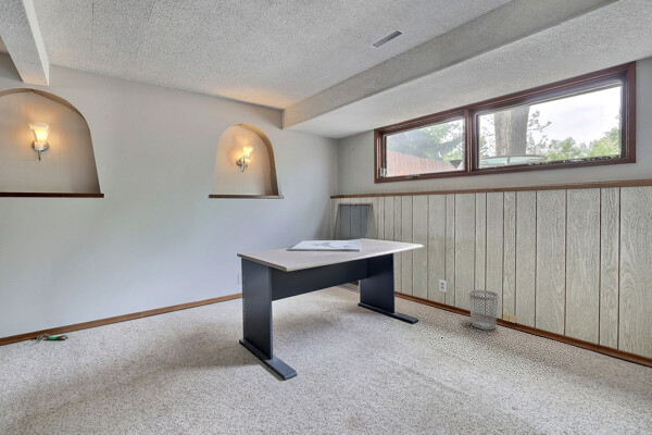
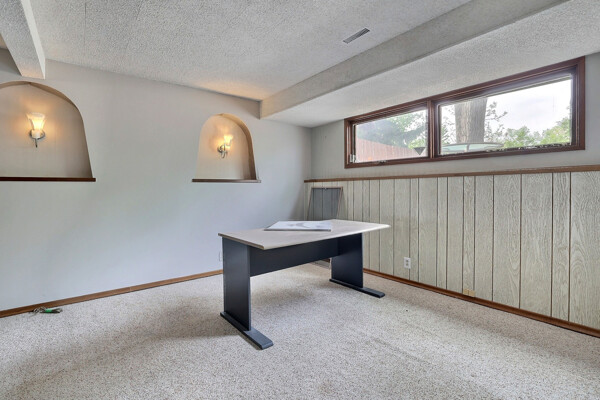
- wastebasket [467,289,500,331]
